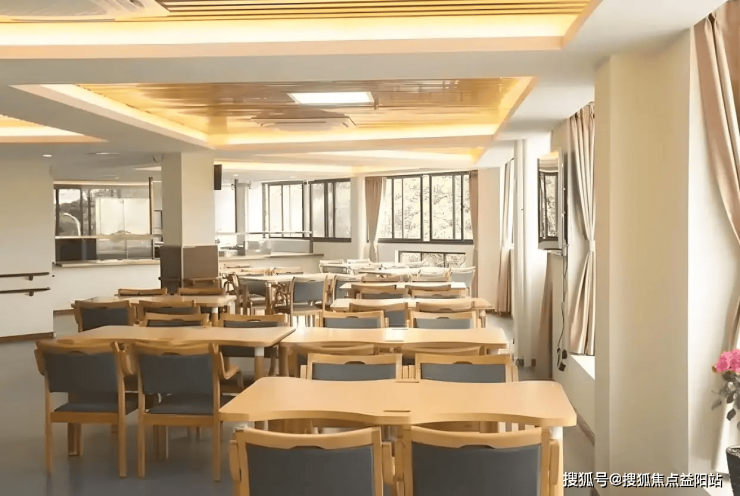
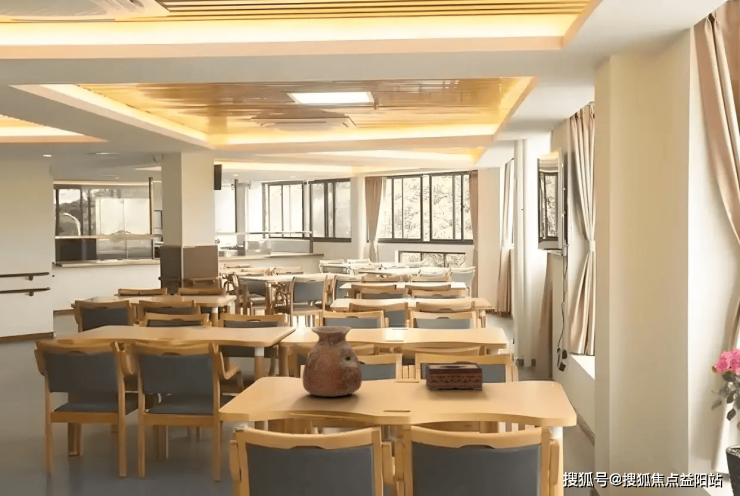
+ vase [302,325,363,398]
+ tissue box [424,362,484,391]
